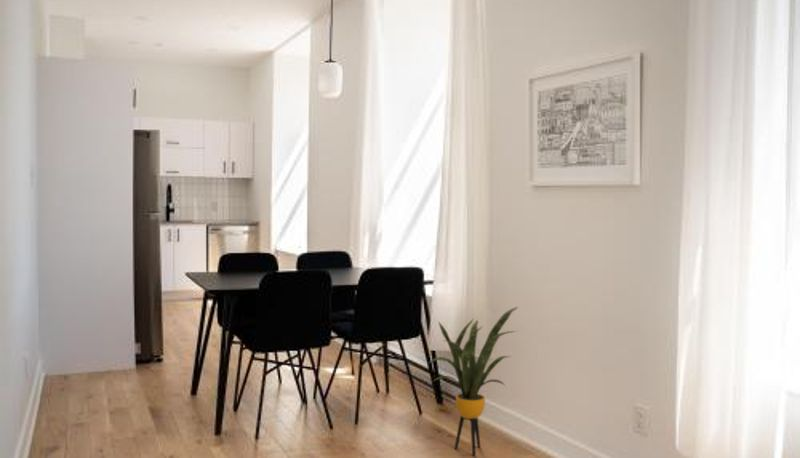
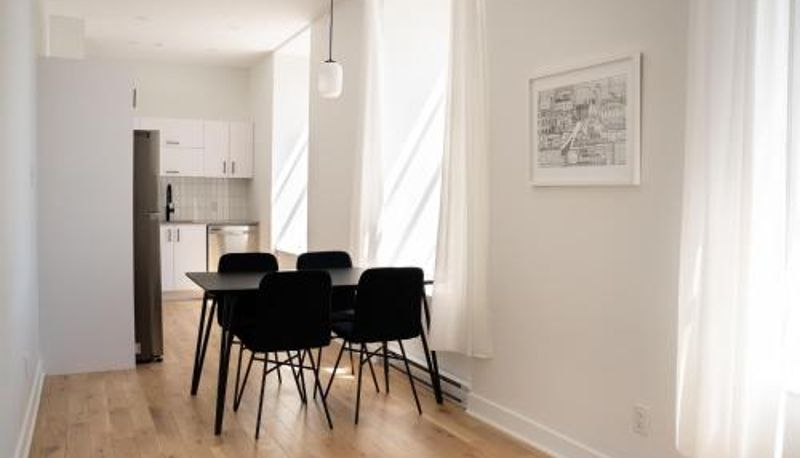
- house plant [429,306,519,456]
